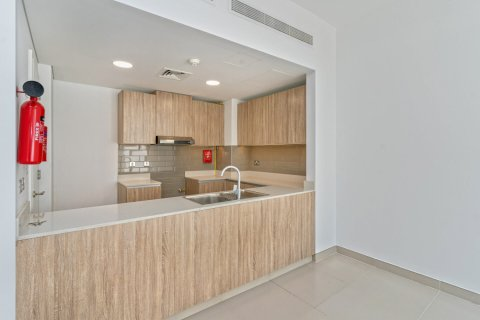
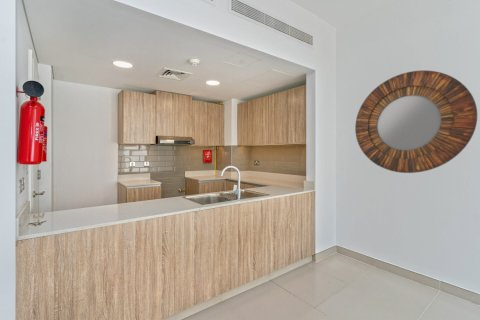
+ home mirror [354,69,478,174]
